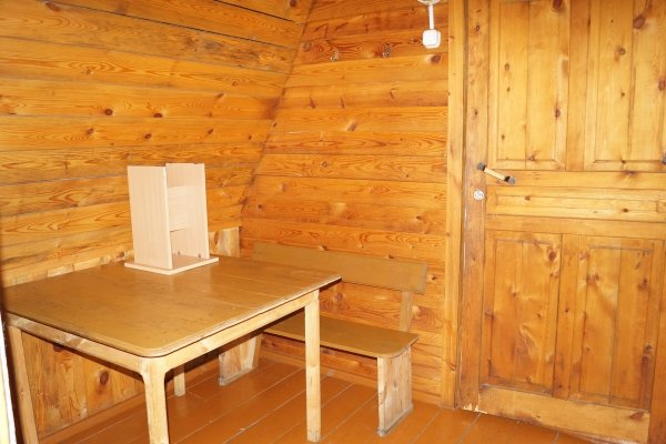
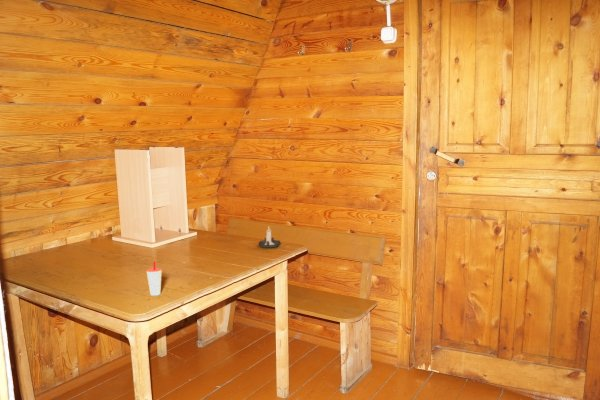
+ candle [257,225,282,248]
+ cup [145,260,163,297]
